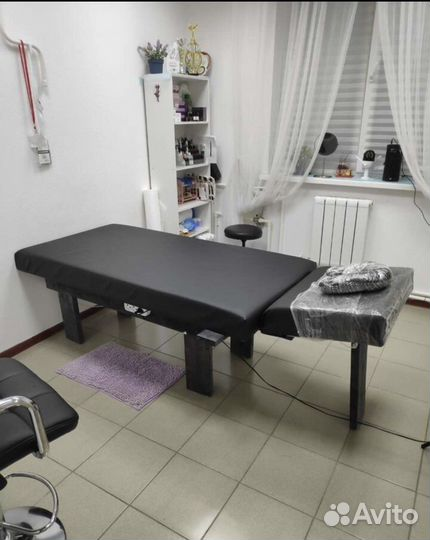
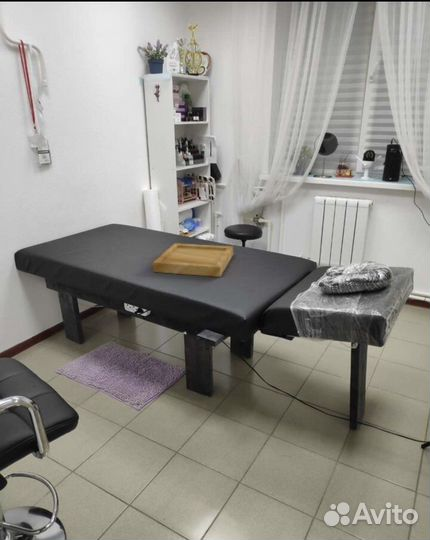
+ tray [152,242,234,278]
